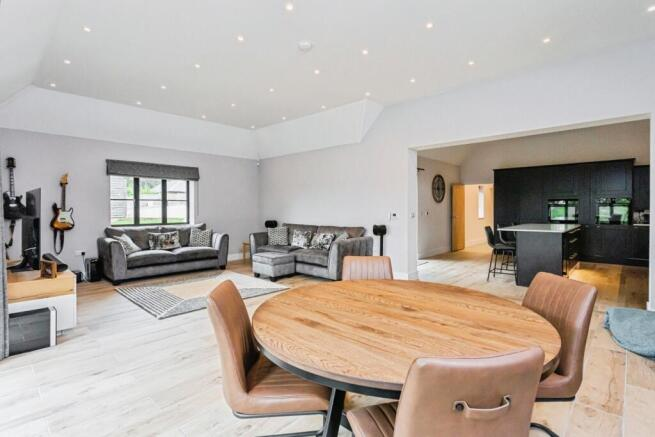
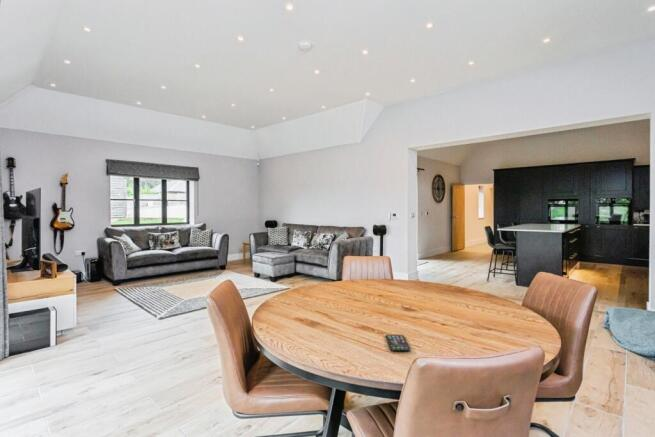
+ smartphone [385,334,411,352]
